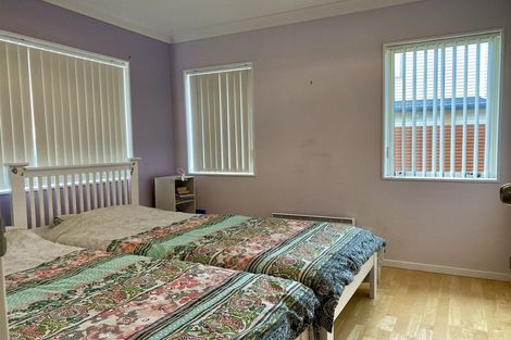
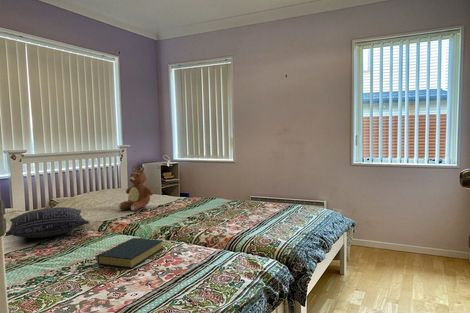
+ teddy bear [118,166,154,212]
+ hardback book [97,237,164,269]
+ pillow [4,206,90,239]
